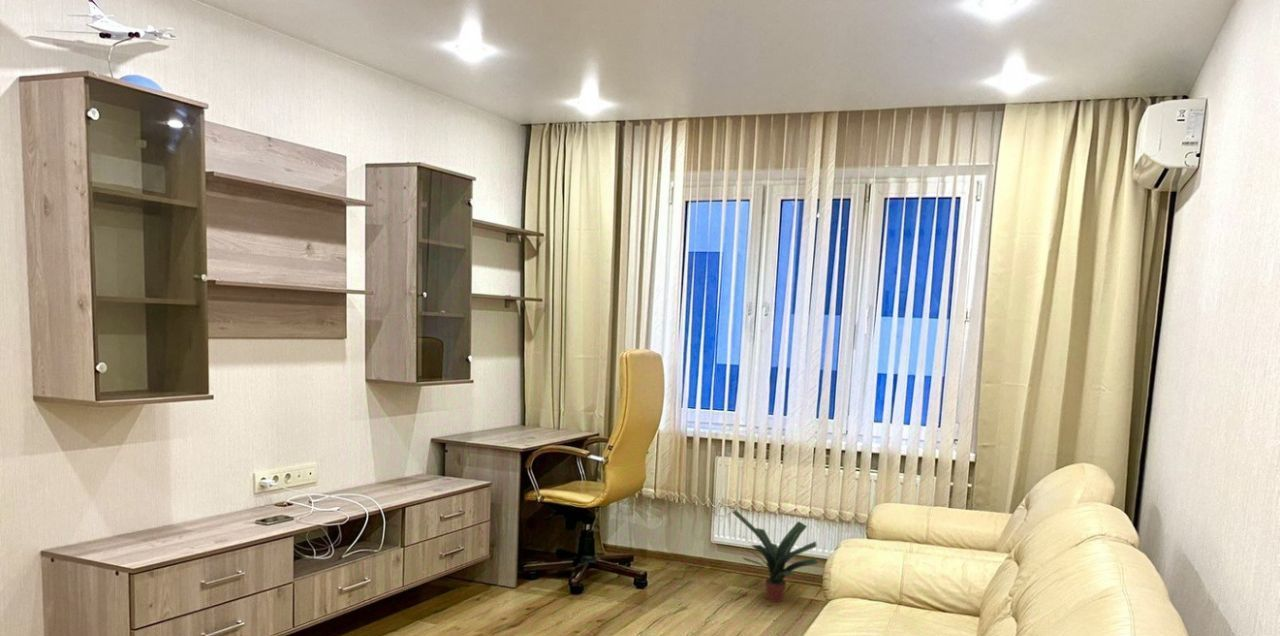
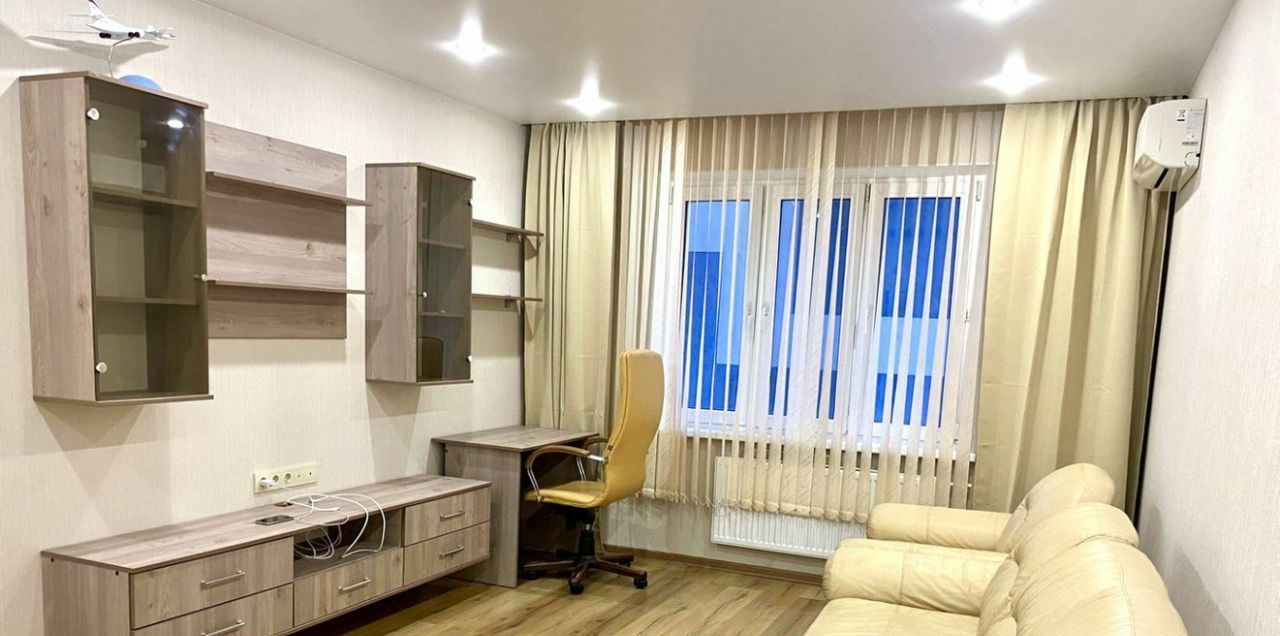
- potted plant [731,509,819,603]
